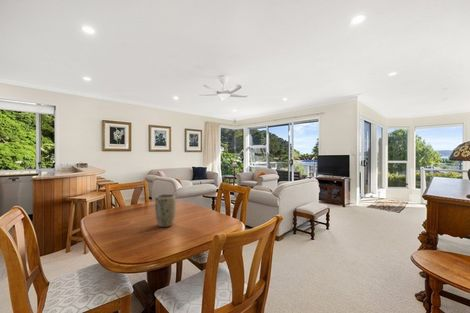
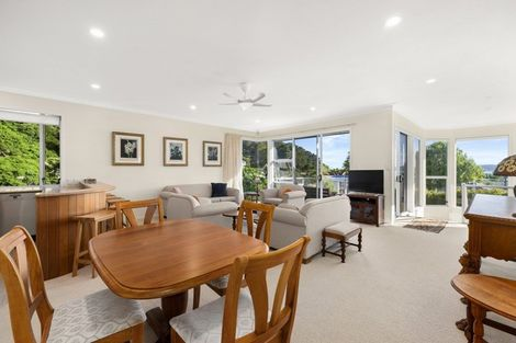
- plant pot [154,193,177,228]
